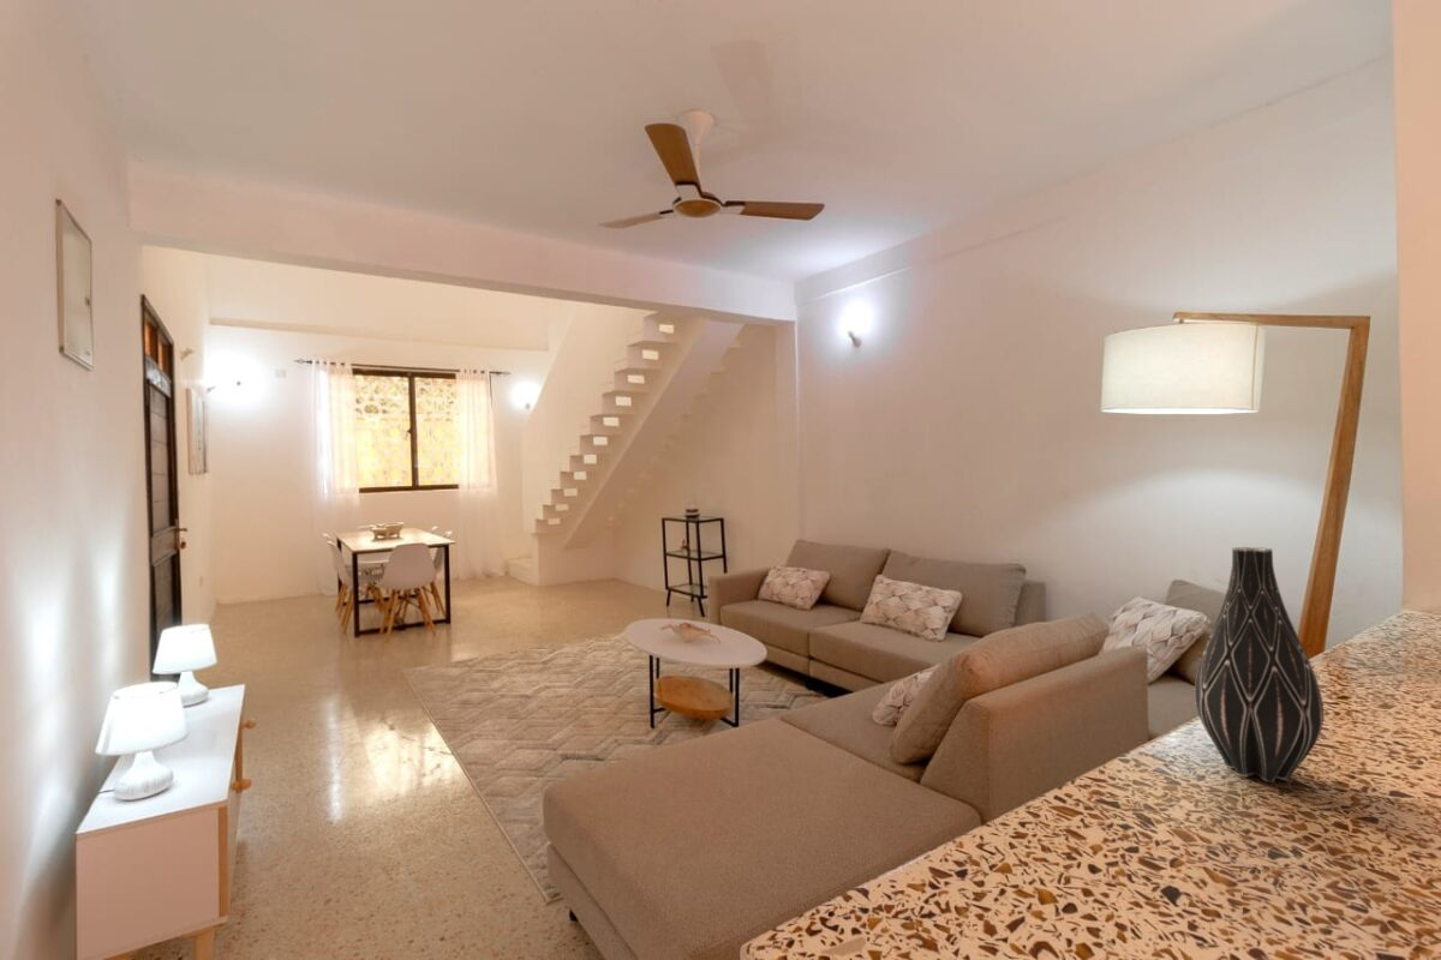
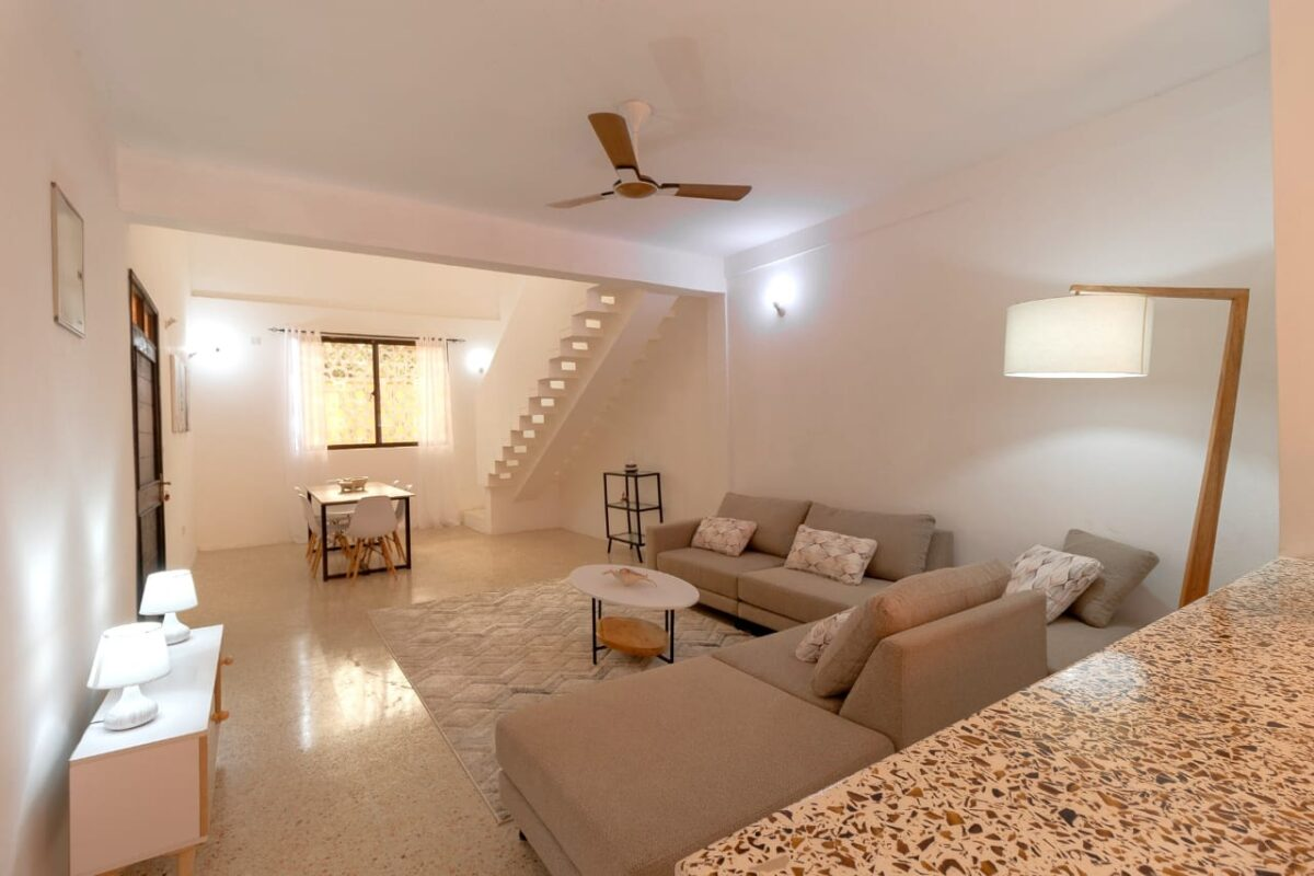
- vase [1194,546,1325,784]
